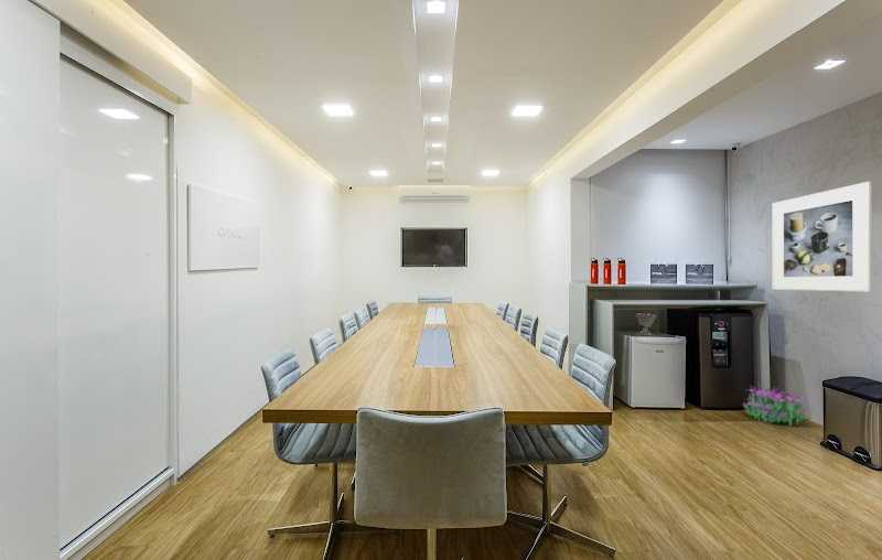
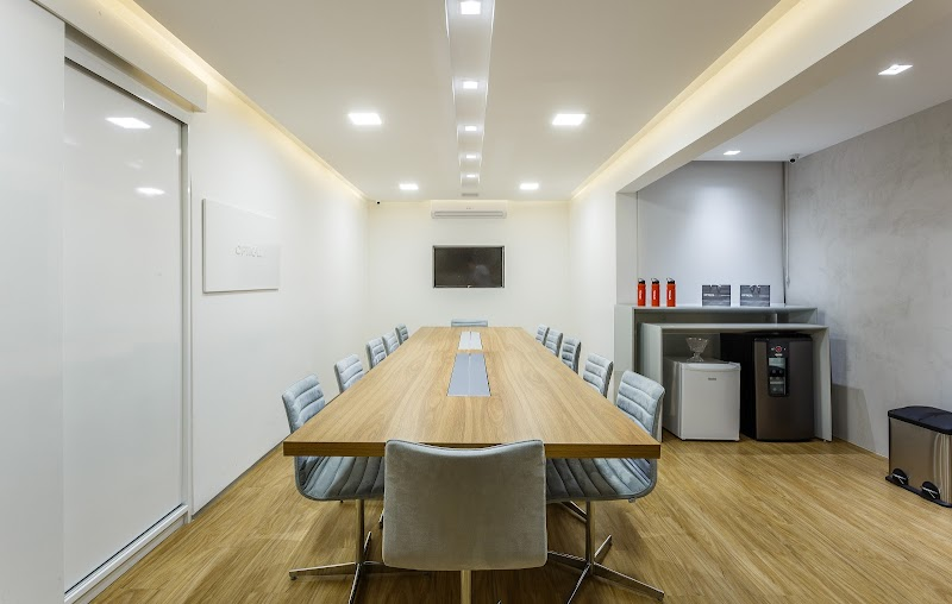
- decorative plant [741,385,810,427]
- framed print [771,181,873,292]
